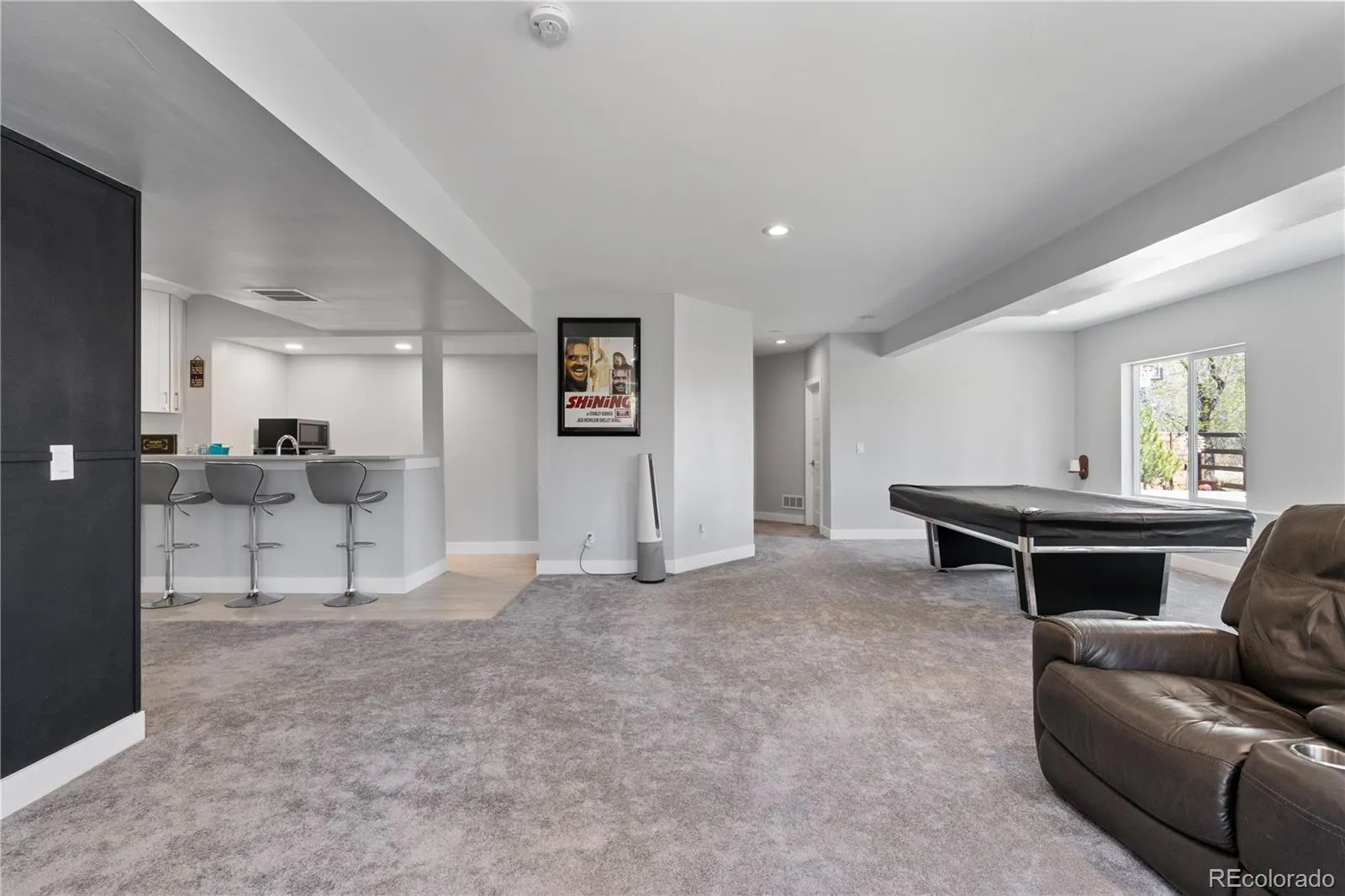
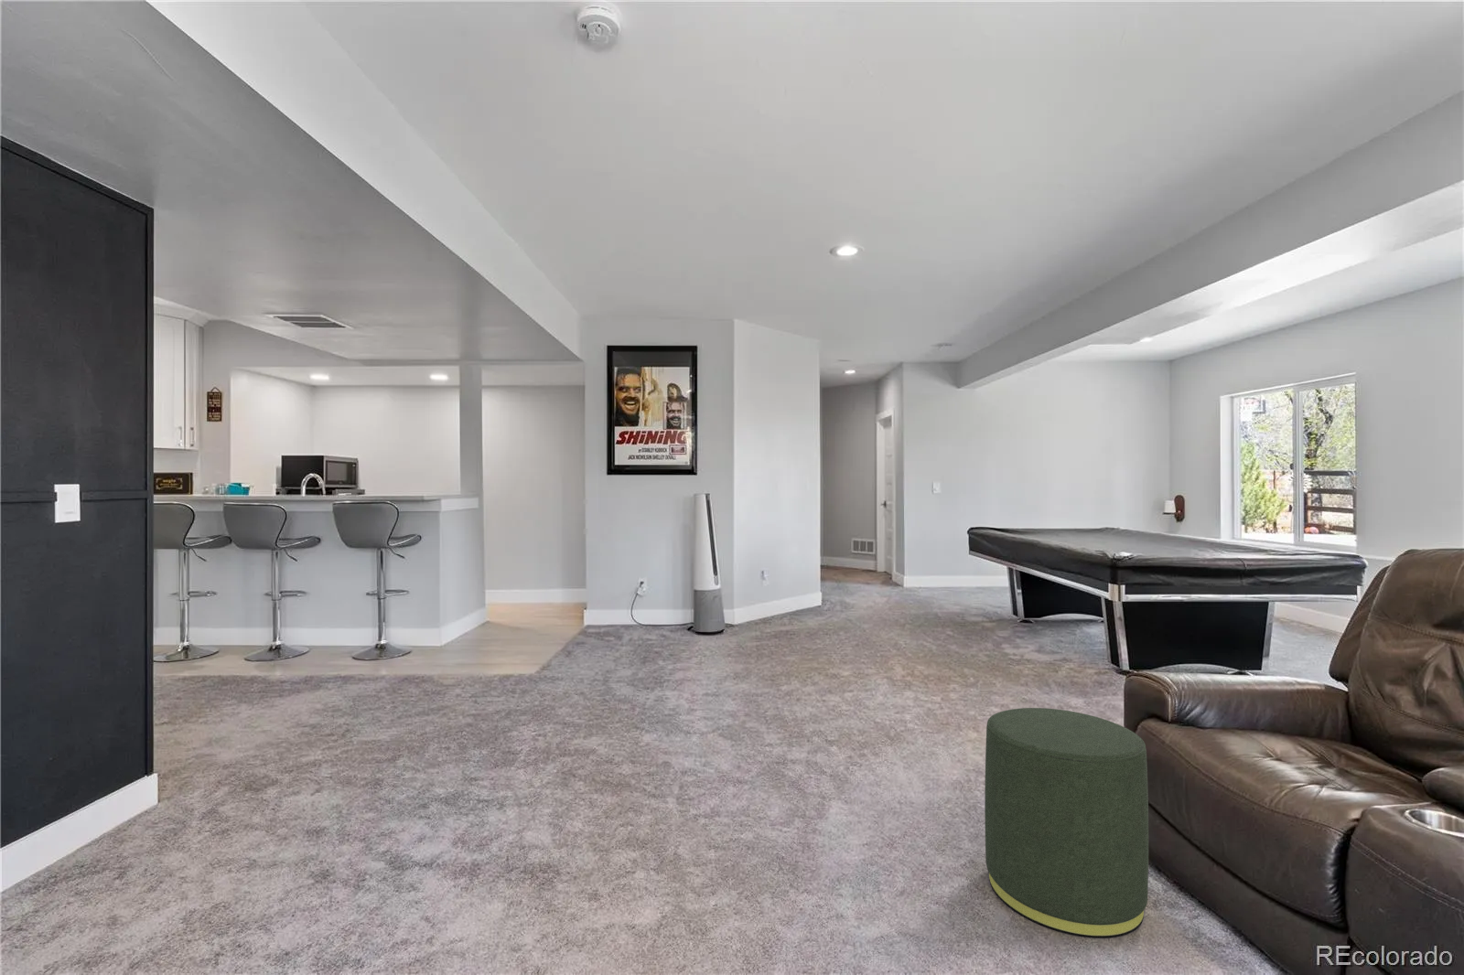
+ ottoman [984,707,1149,939]
